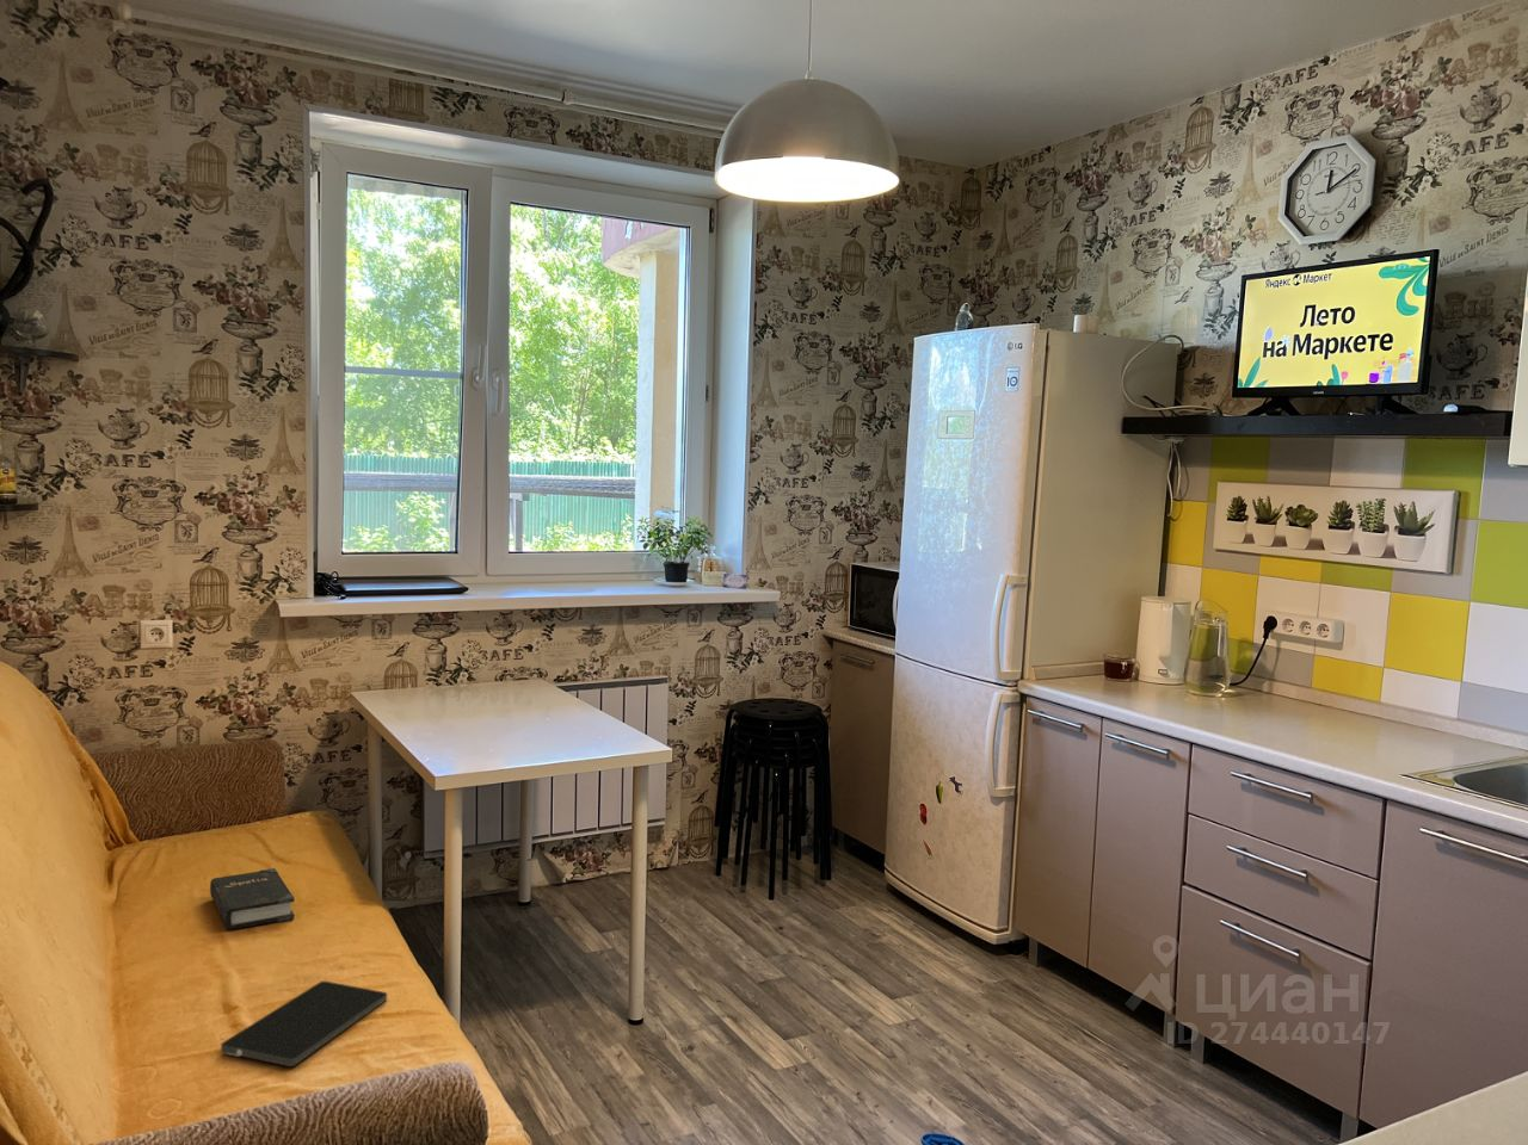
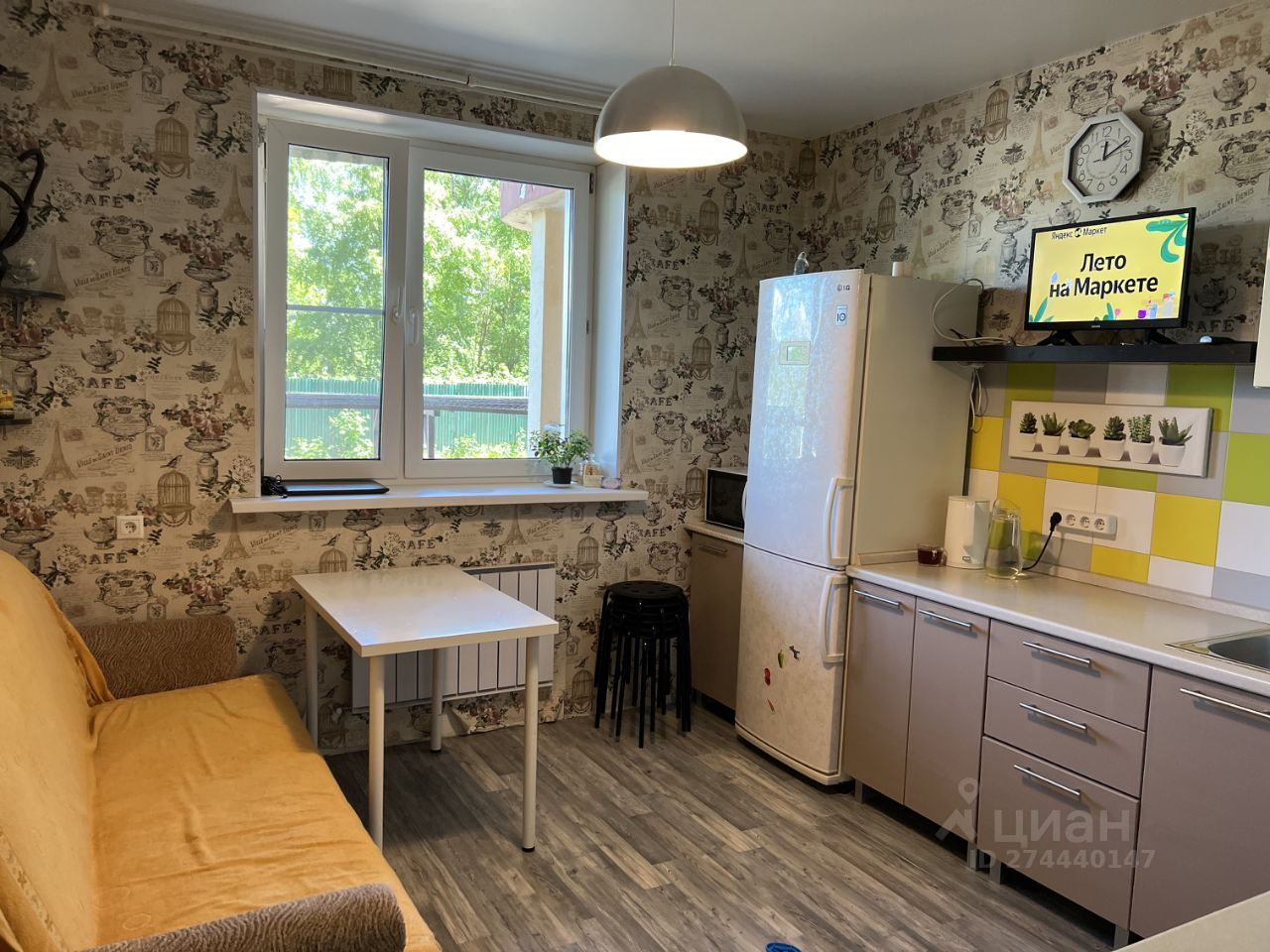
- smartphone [220,980,387,1068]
- hardback book [209,867,295,930]
